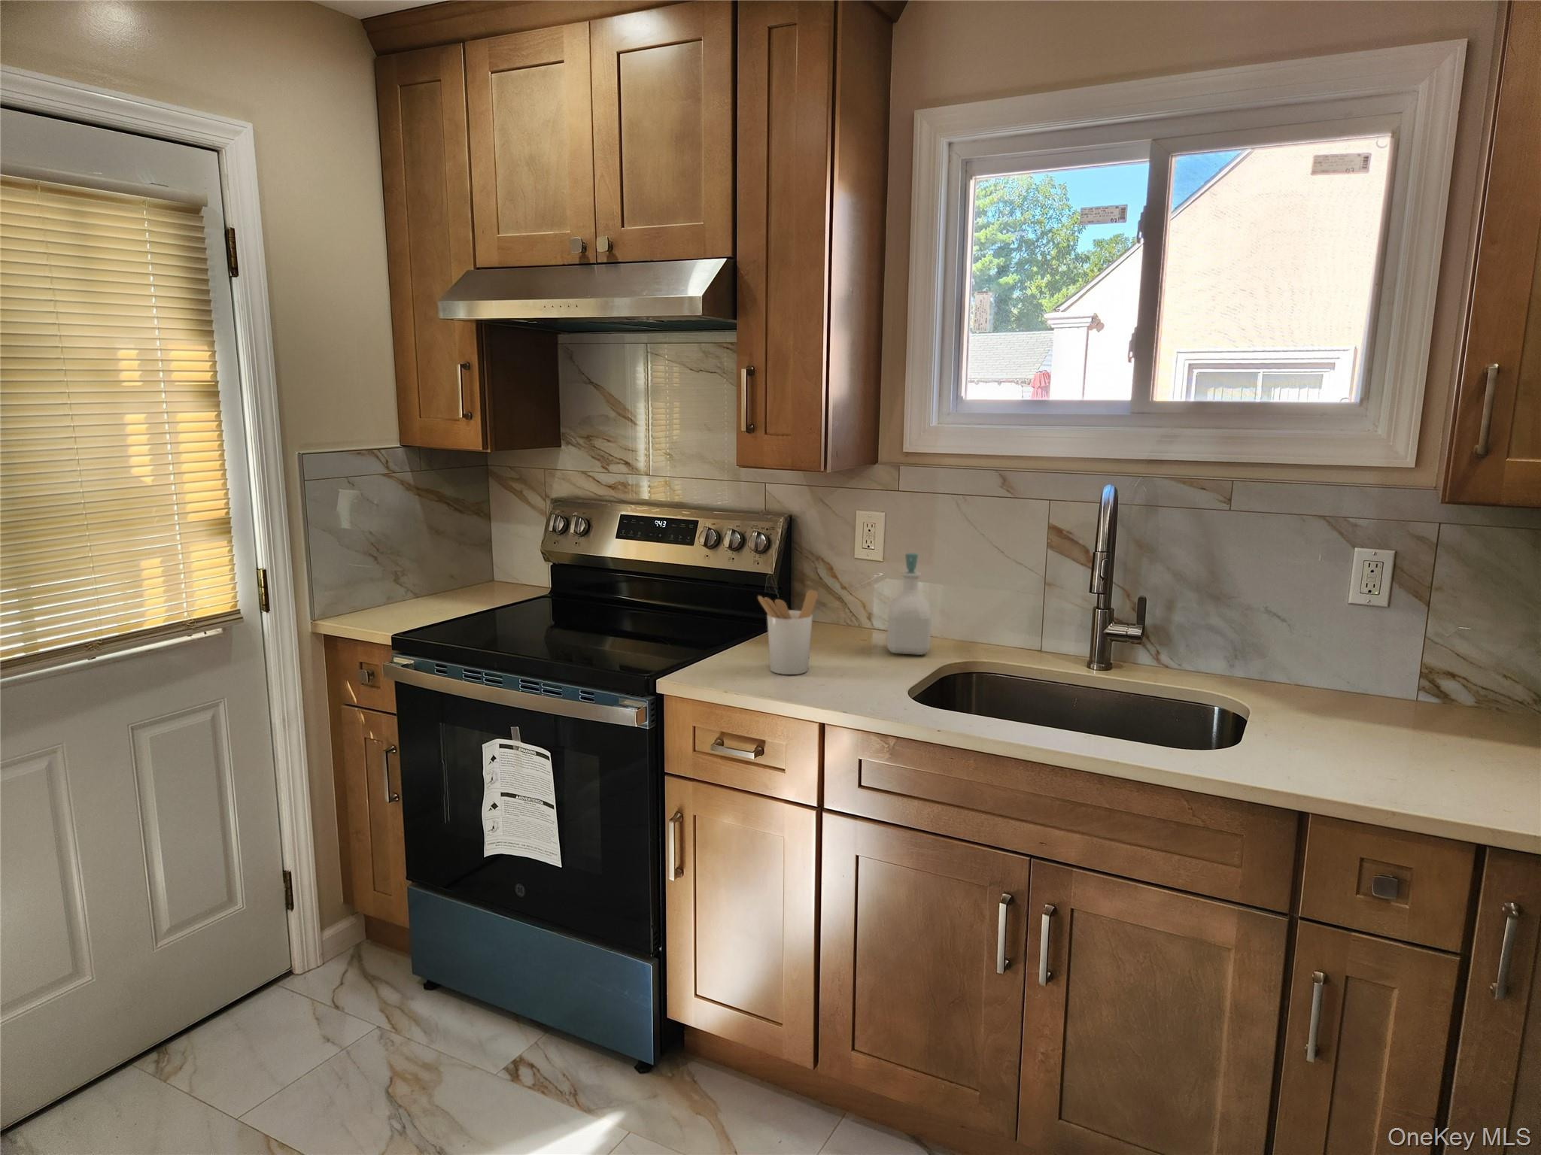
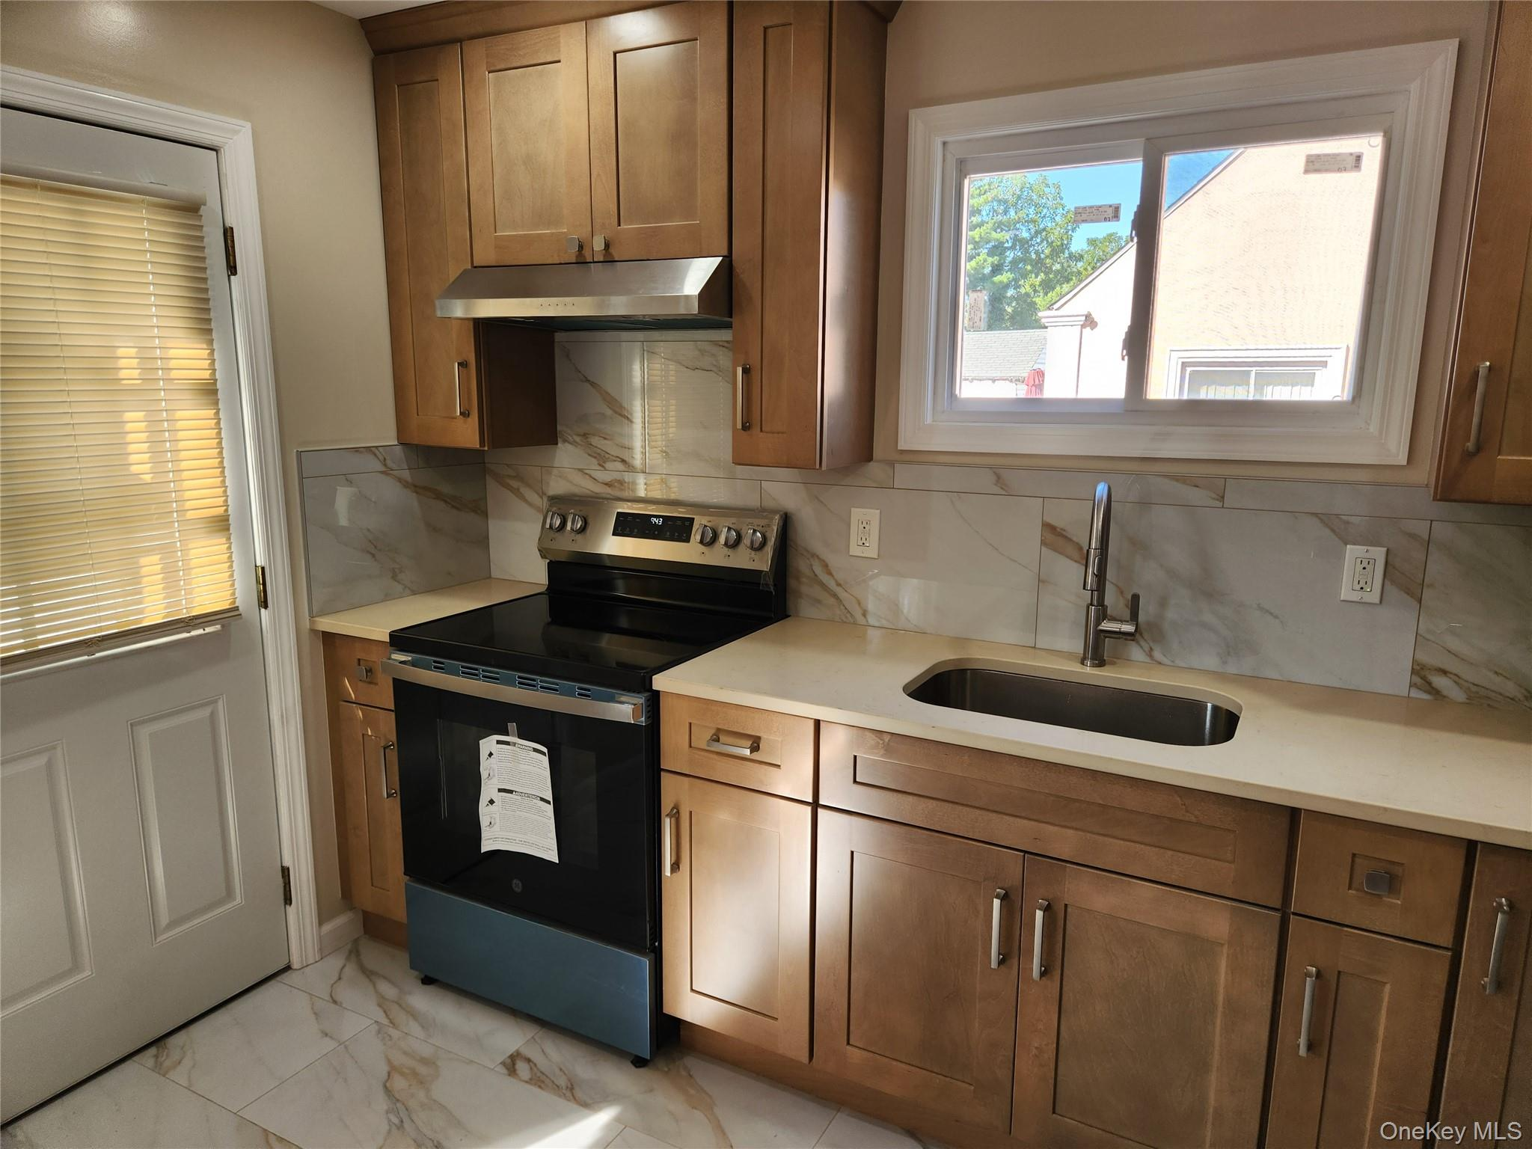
- utensil holder [757,588,819,676]
- soap bottle [886,553,932,655]
